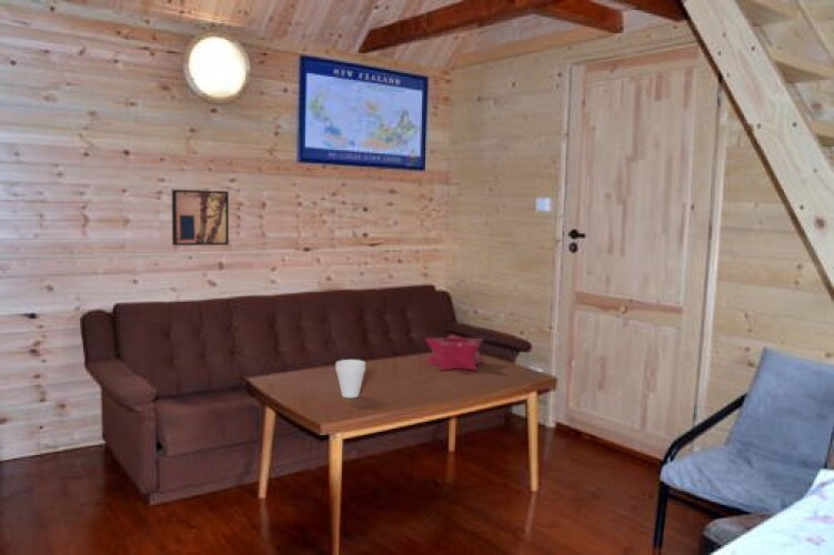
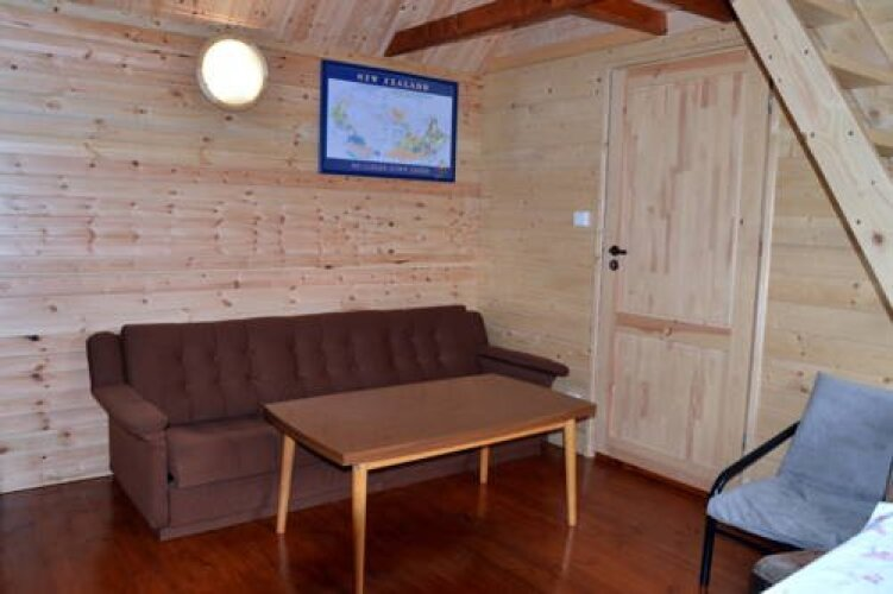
- wall art [171,189,230,246]
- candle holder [423,334,485,372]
- cup [334,359,366,398]
